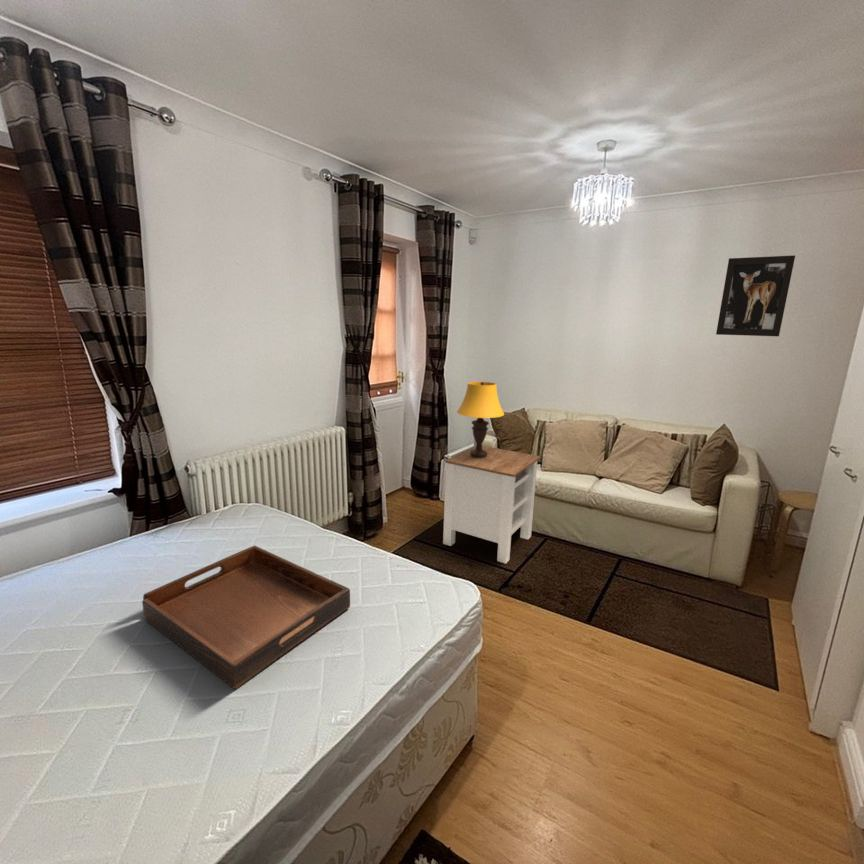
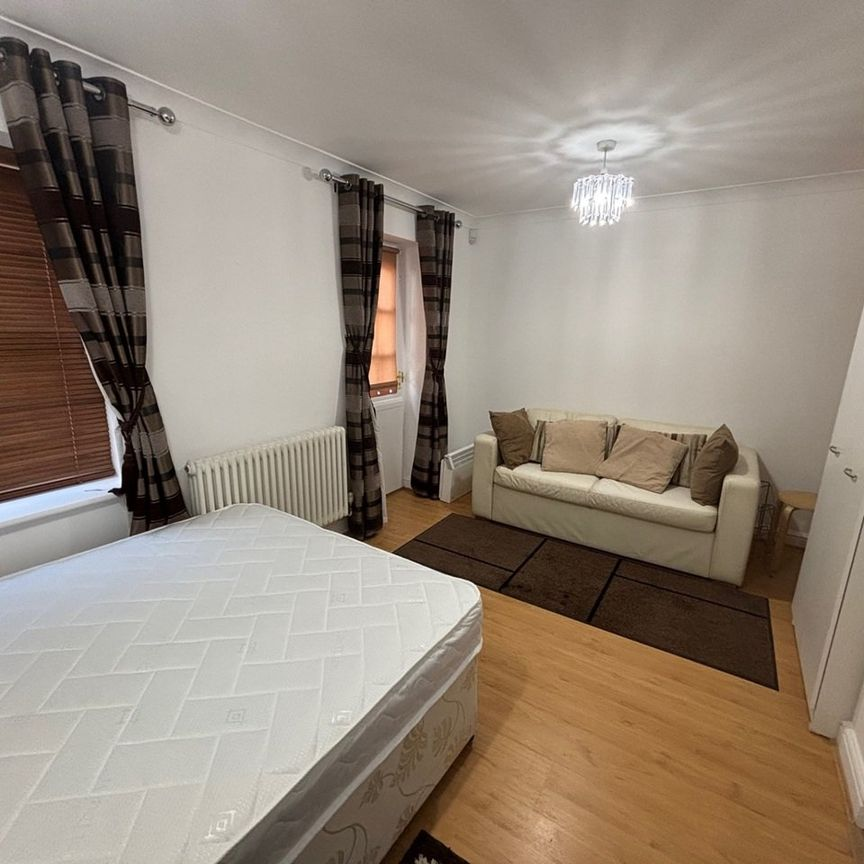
- table lamp [456,381,505,457]
- wall art [715,254,796,337]
- serving tray [141,545,351,690]
- side table [442,445,542,565]
